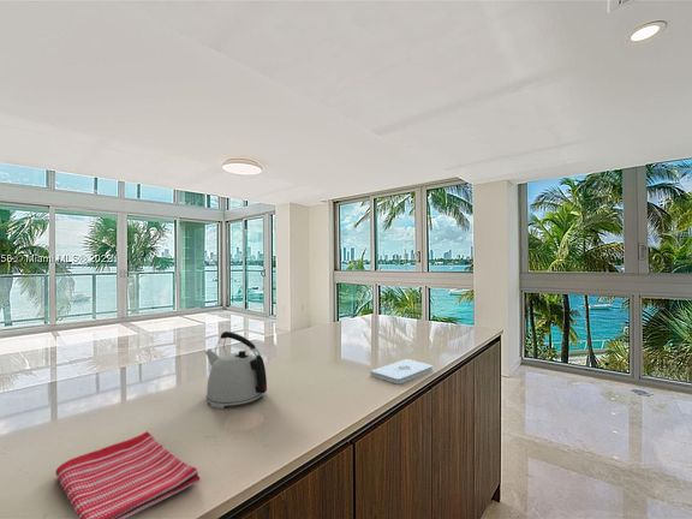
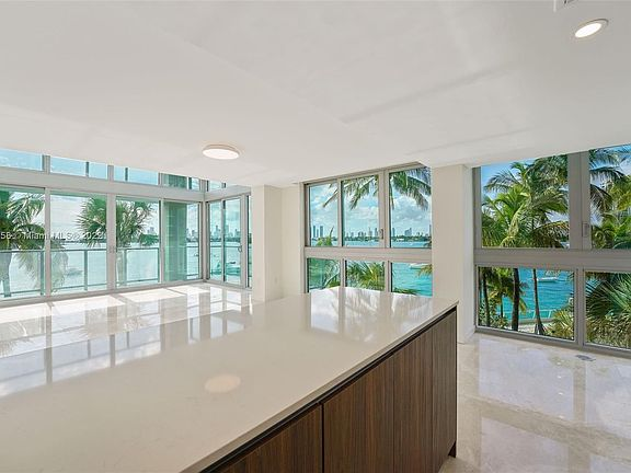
- dish towel [54,430,201,519]
- notepad [370,358,434,384]
- kettle [204,330,268,410]
